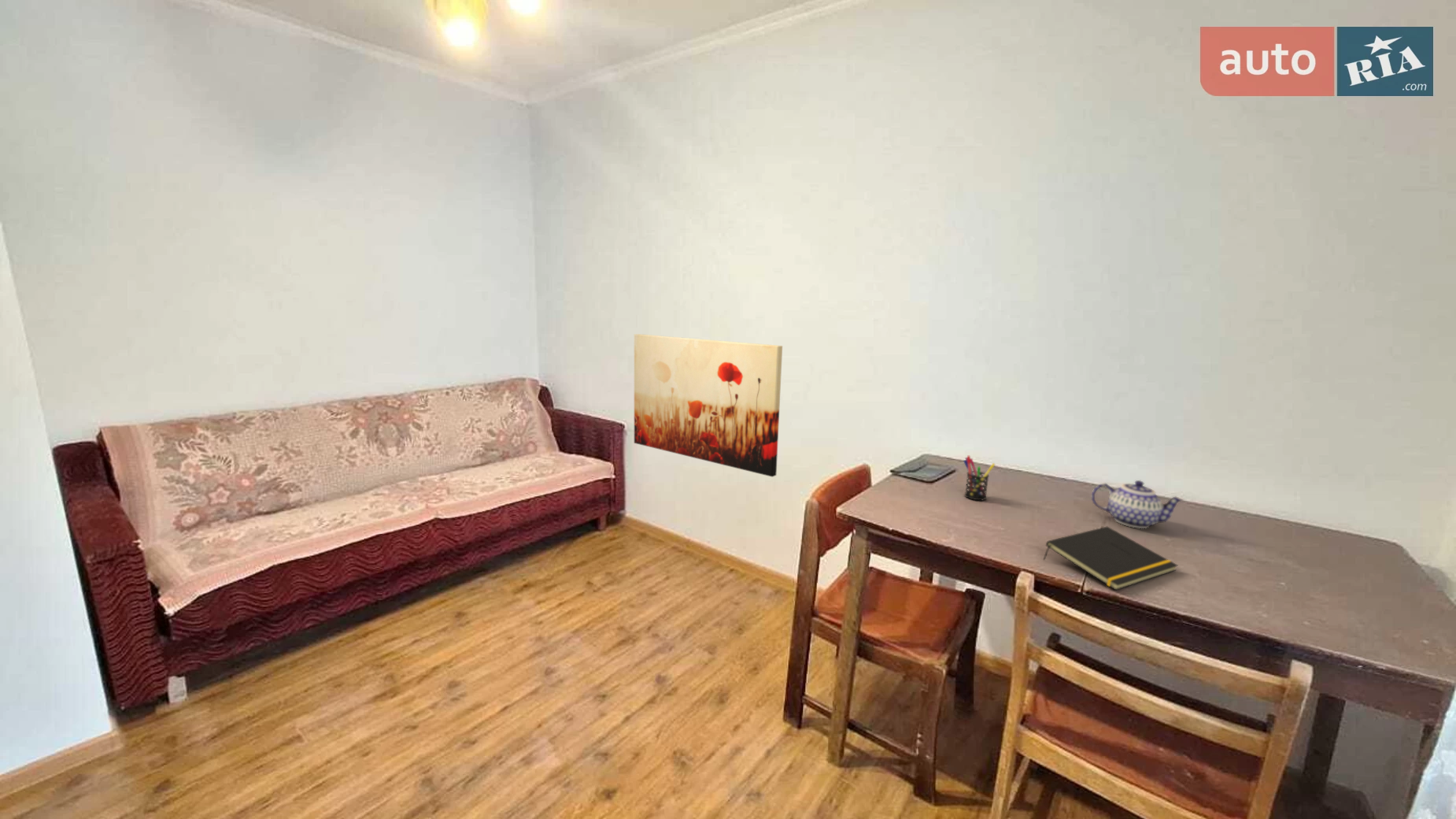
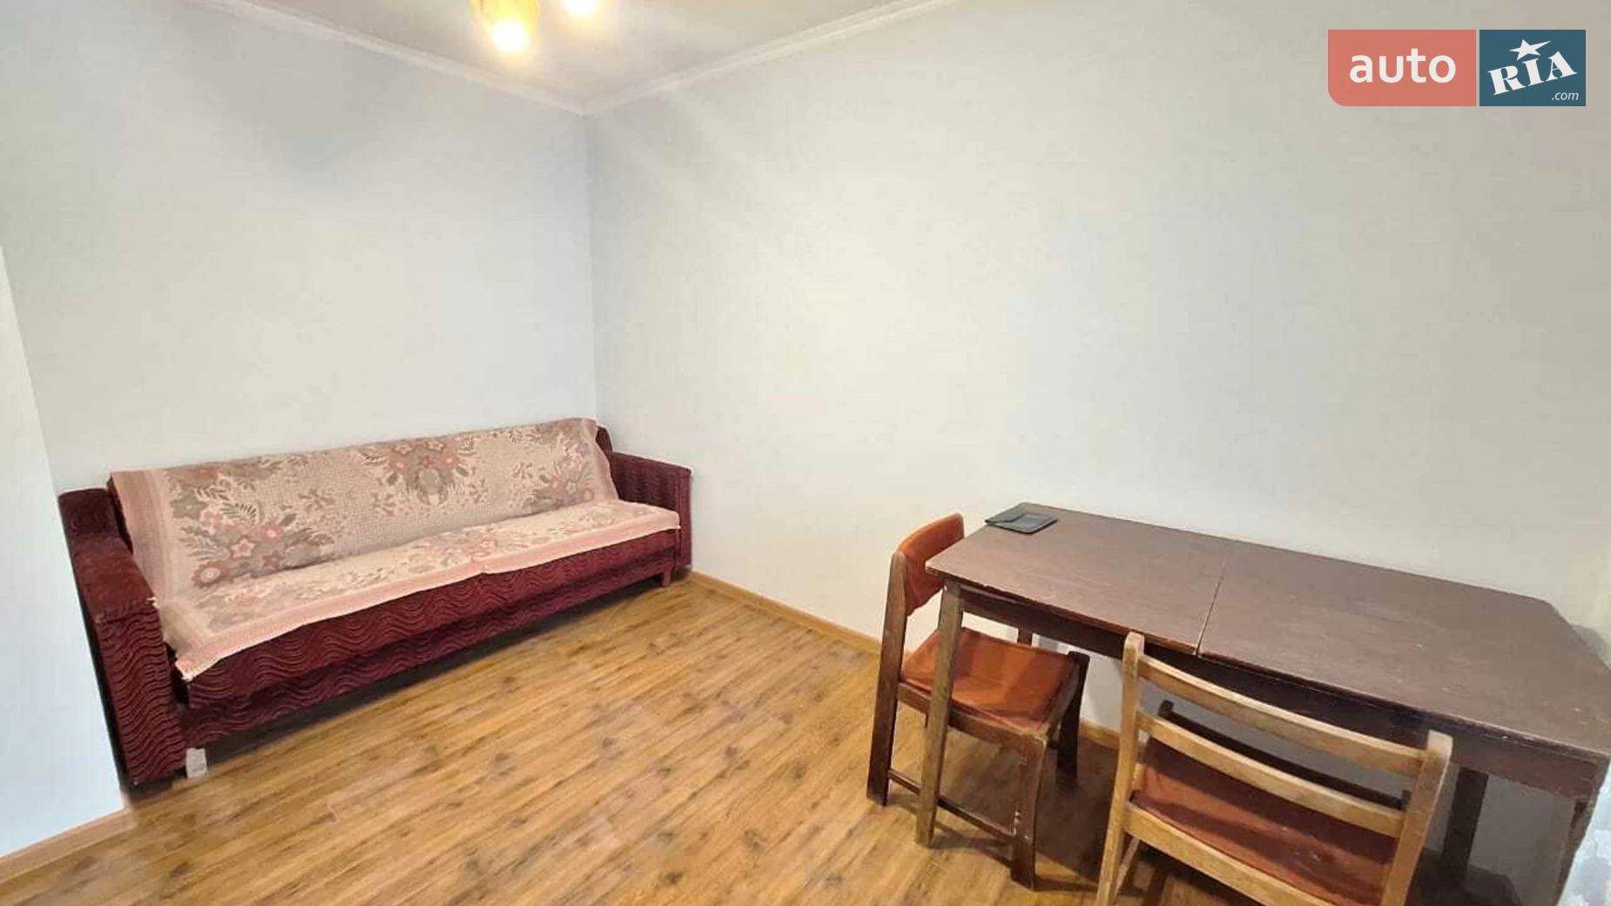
- teapot [1091,480,1184,529]
- pen holder [963,455,996,501]
- notepad [1042,526,1179,591]
- wall art [634,333,783,478]
